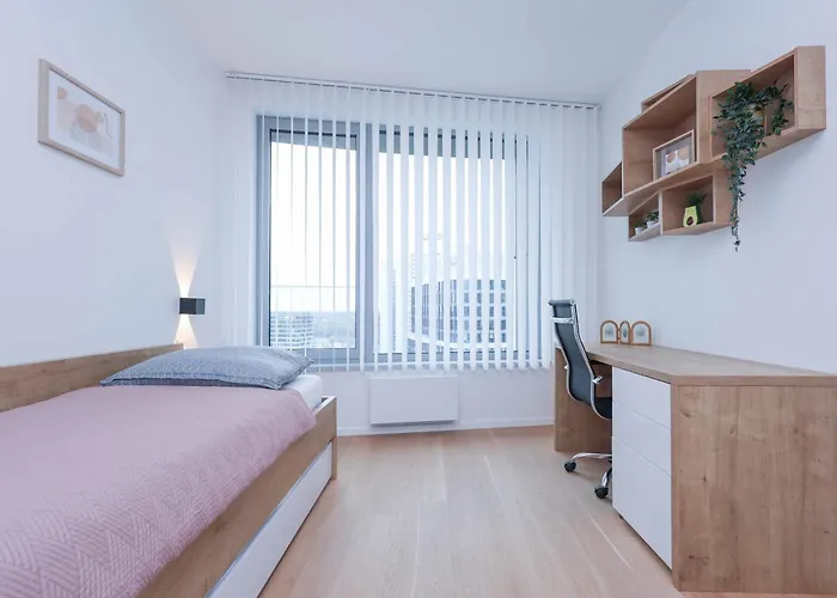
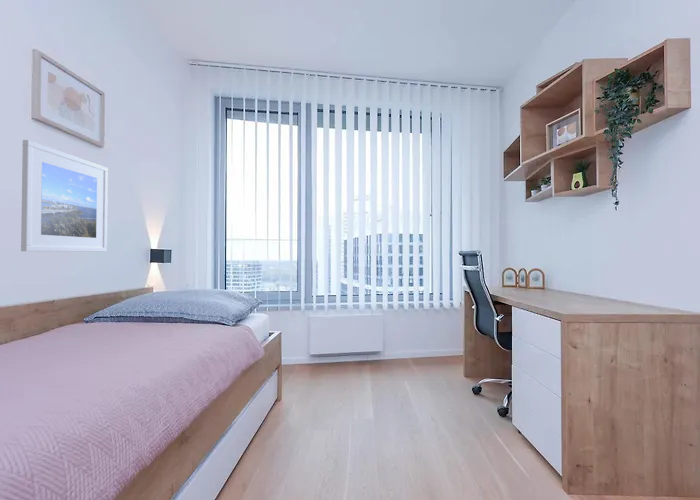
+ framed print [20,139,109,253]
